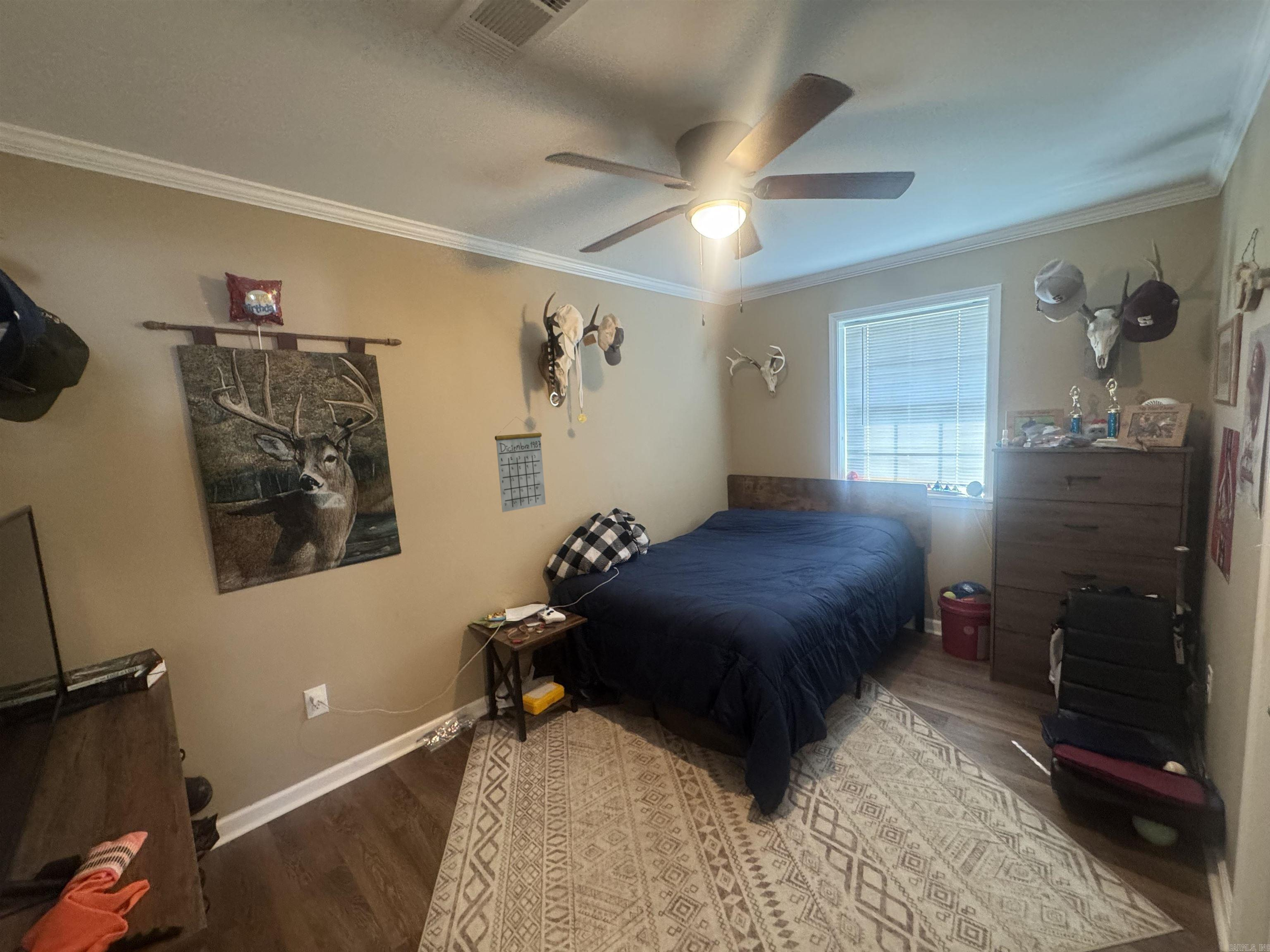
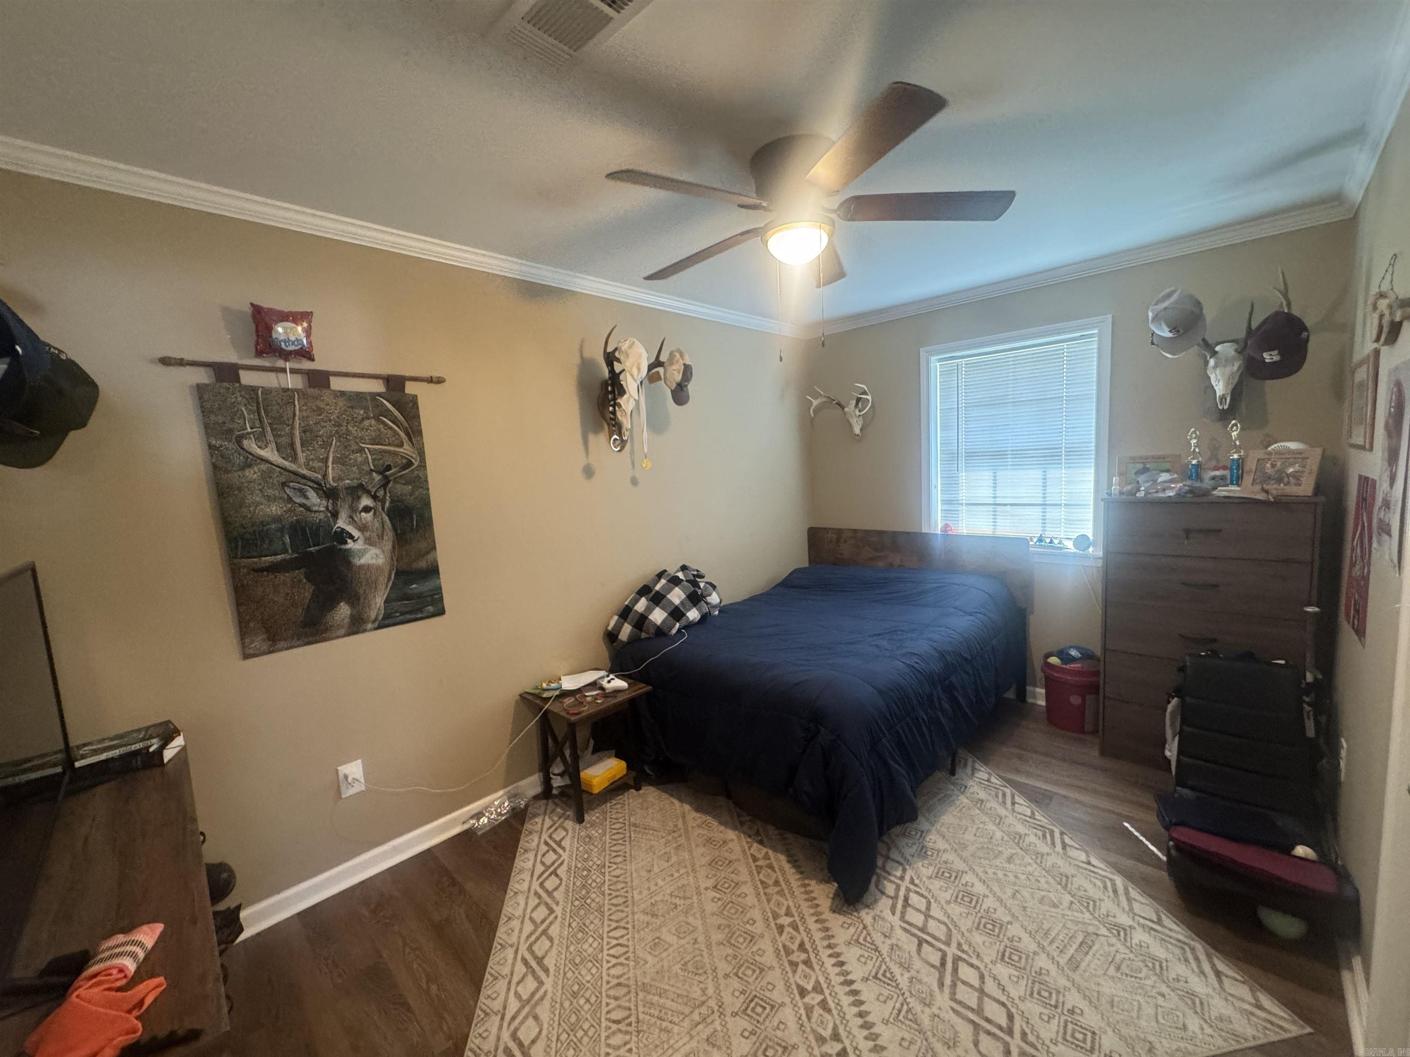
- calendar [494,416,546,513]
